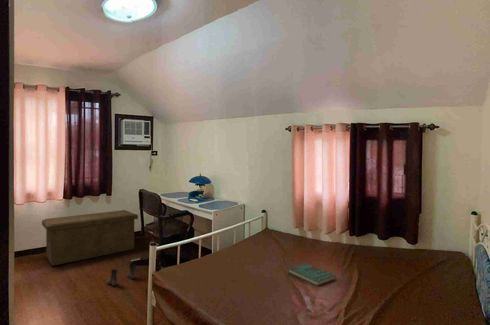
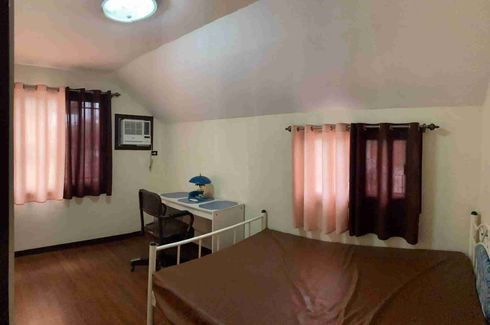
- storage bench [41,209,139,267]
- boots [106,263,137,286]
- book [288,262,337,287]
